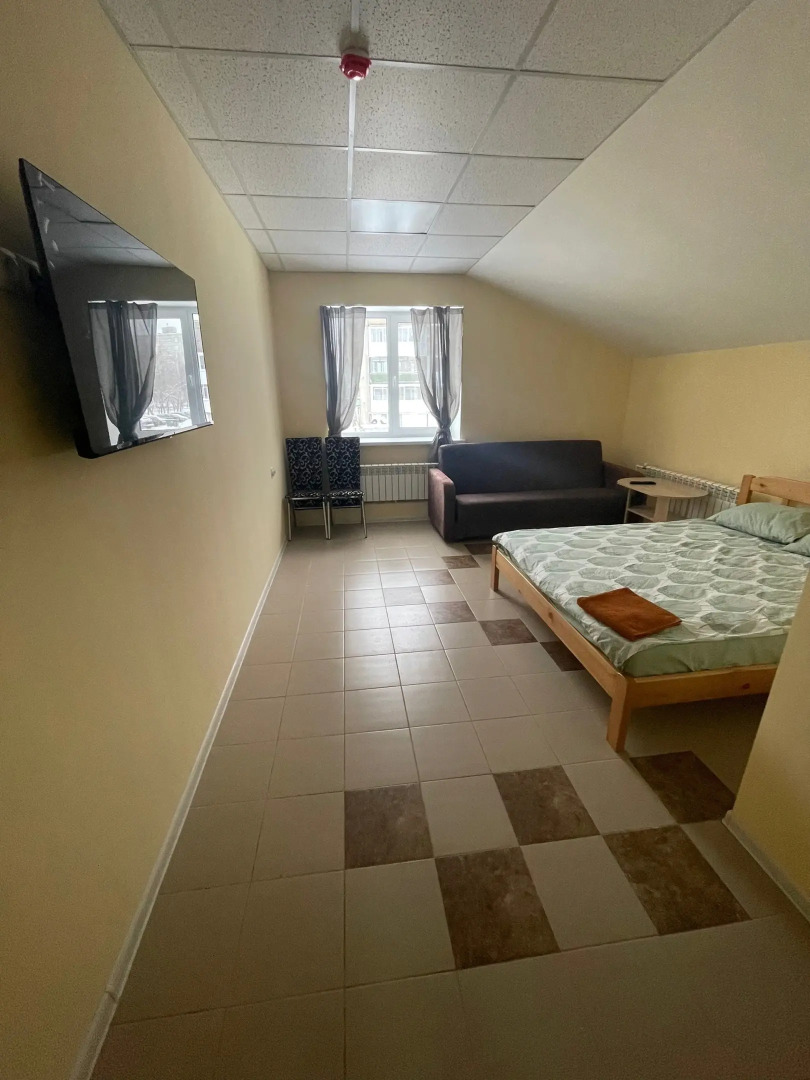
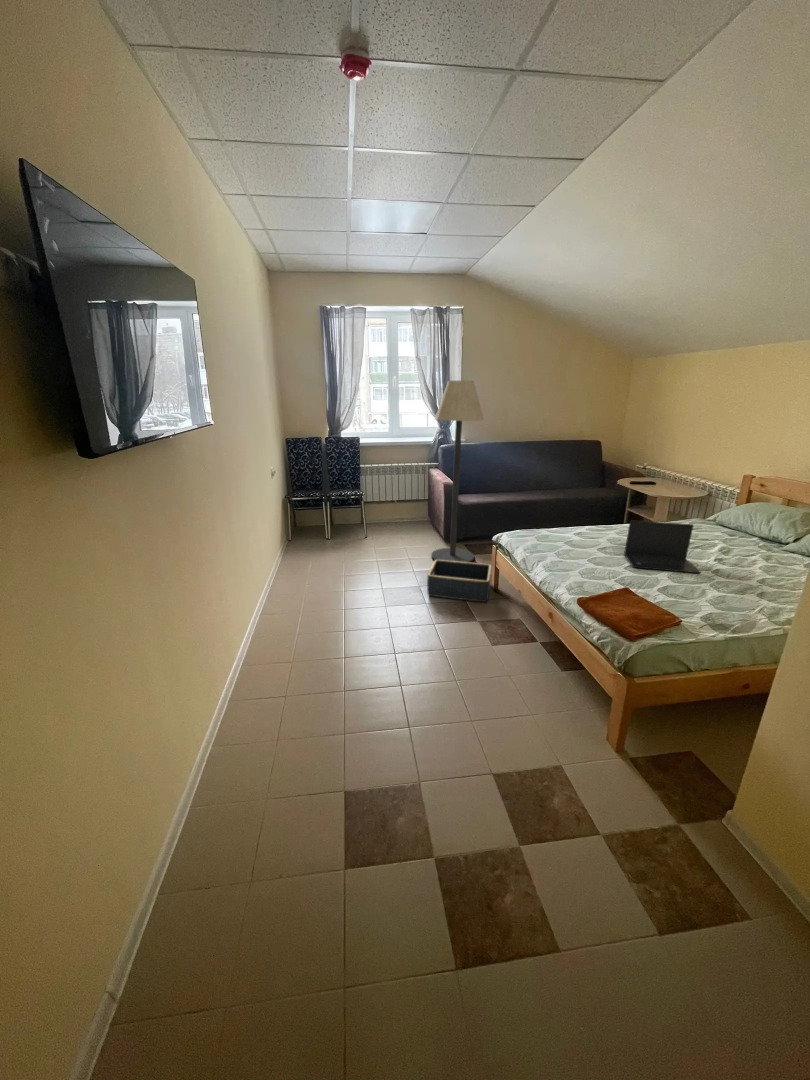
+ laptop [623,519,702,574]
+ floor lamp [430,380,485,563]
+ basket [426,560,493,603]
